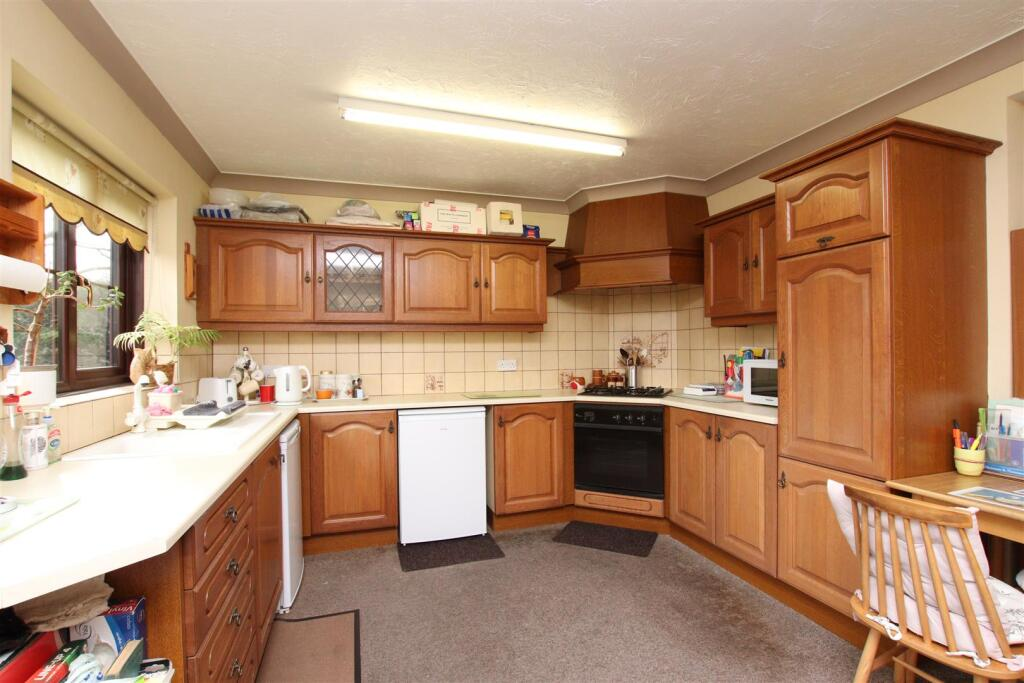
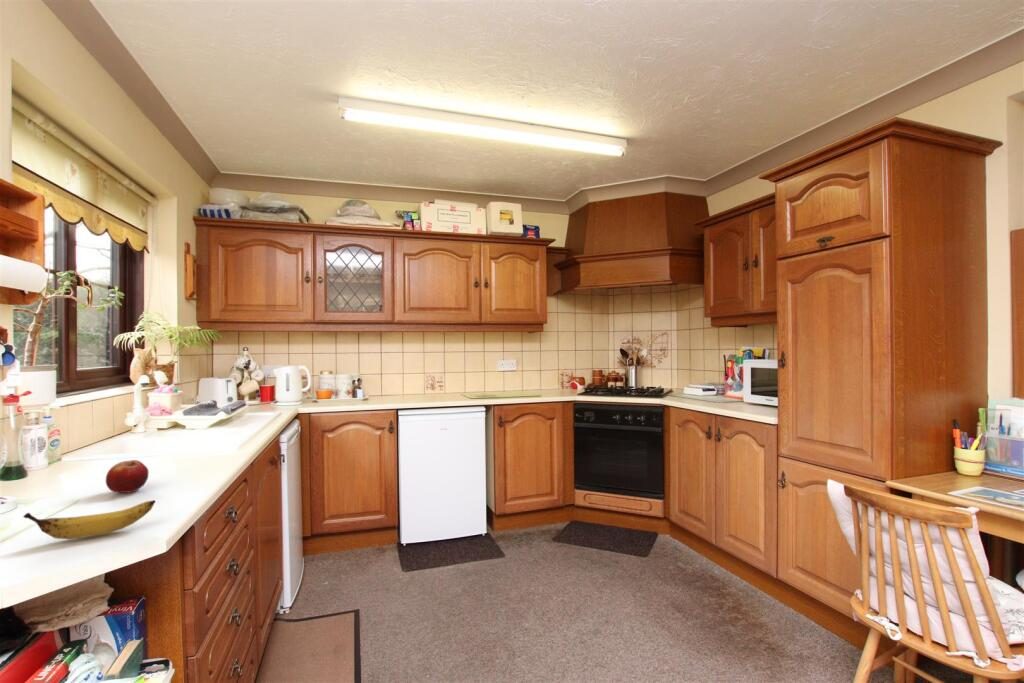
+ fruit [105,459,150,494]
+ banana [22,499,156,540]
